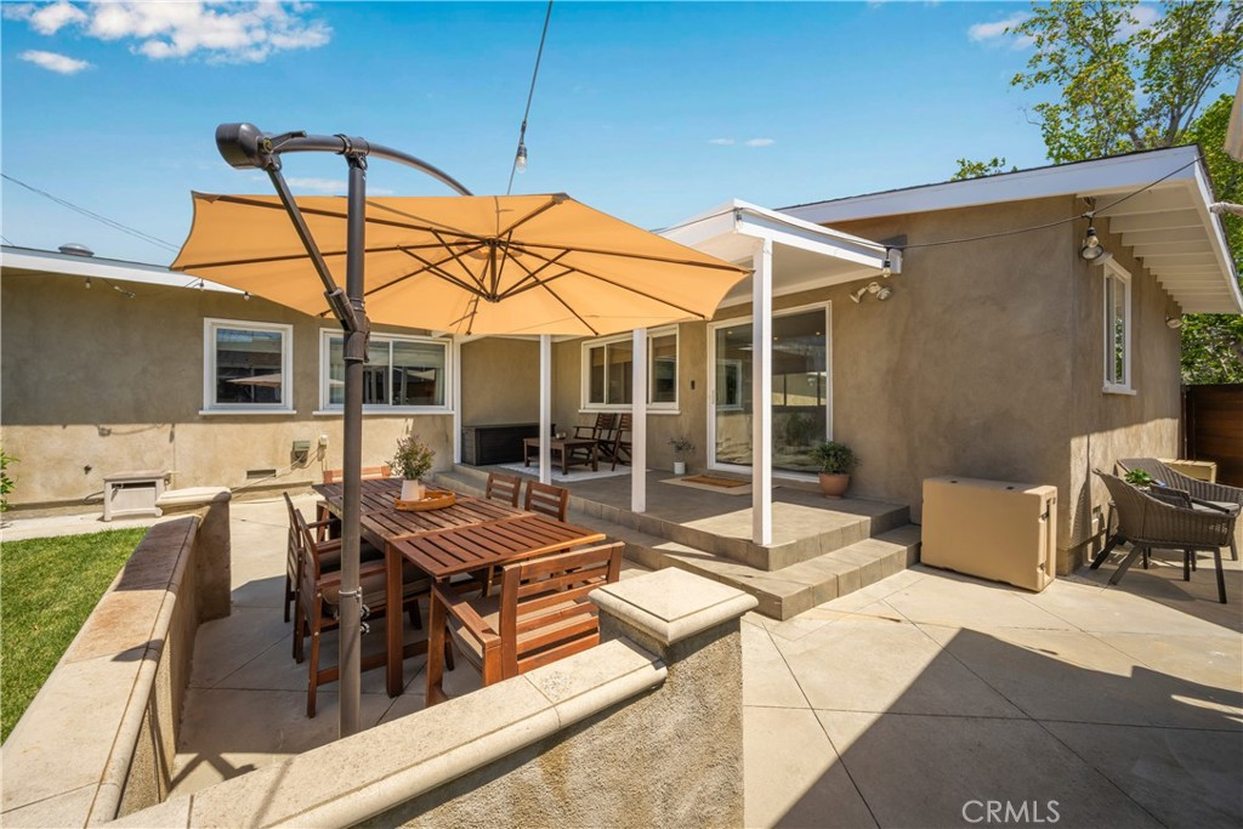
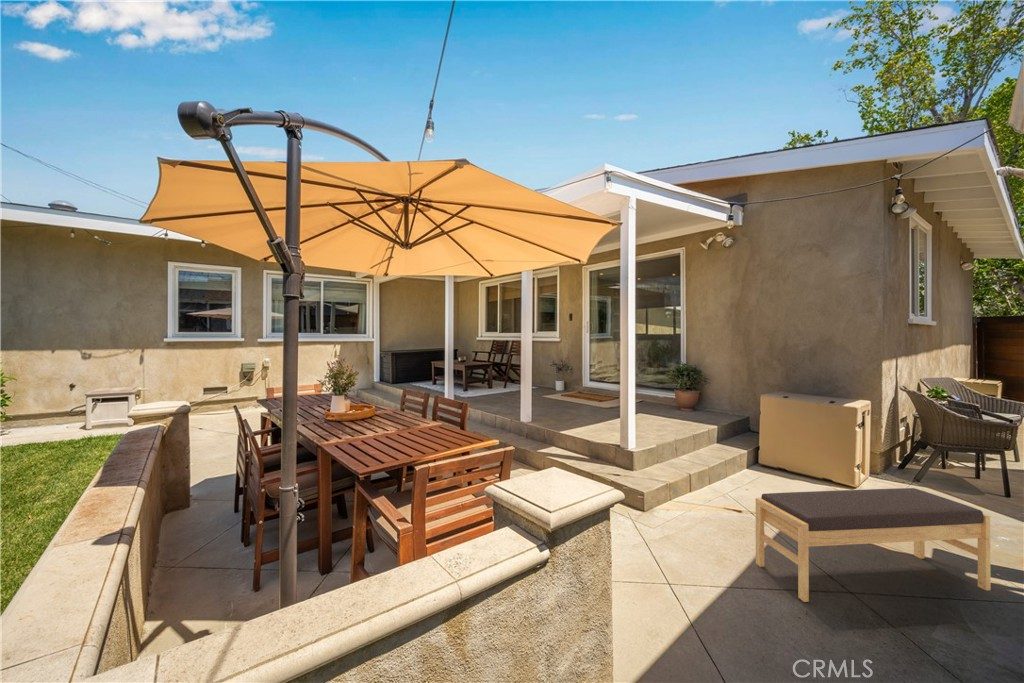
+ bench [755,487,992,603]
